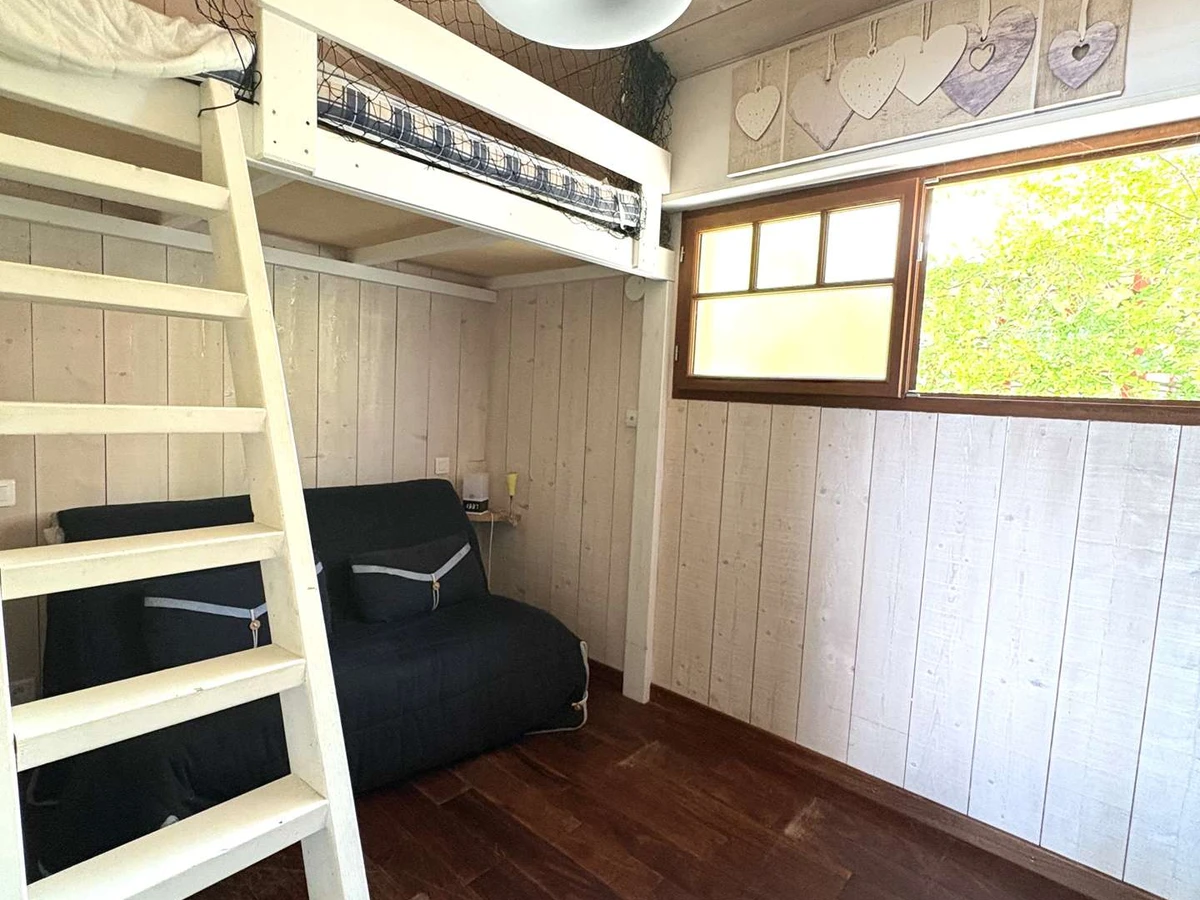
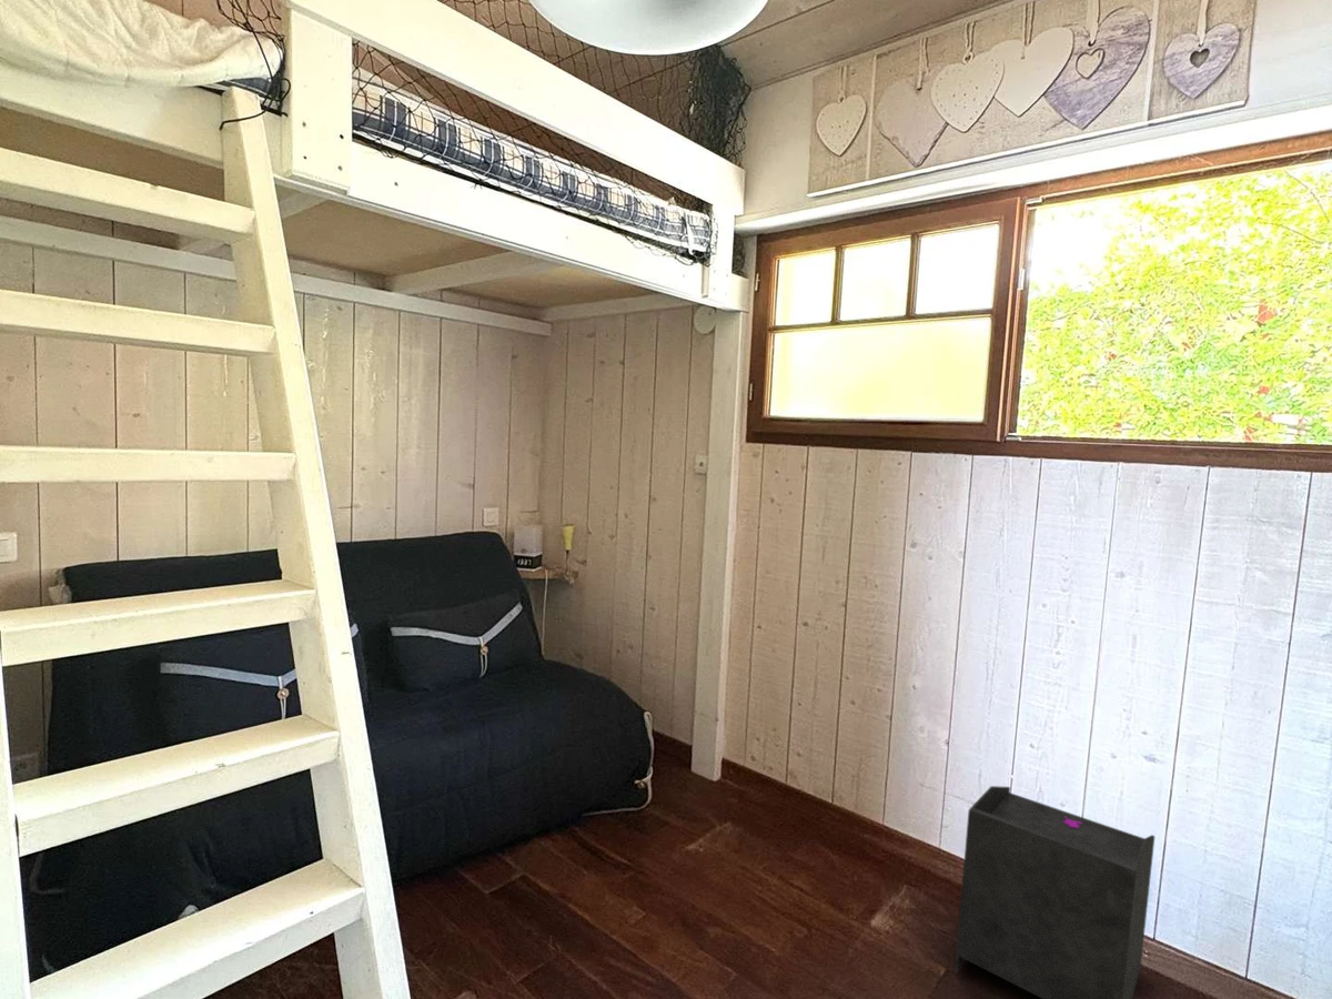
+ waste basket [953,785,1156,999]
